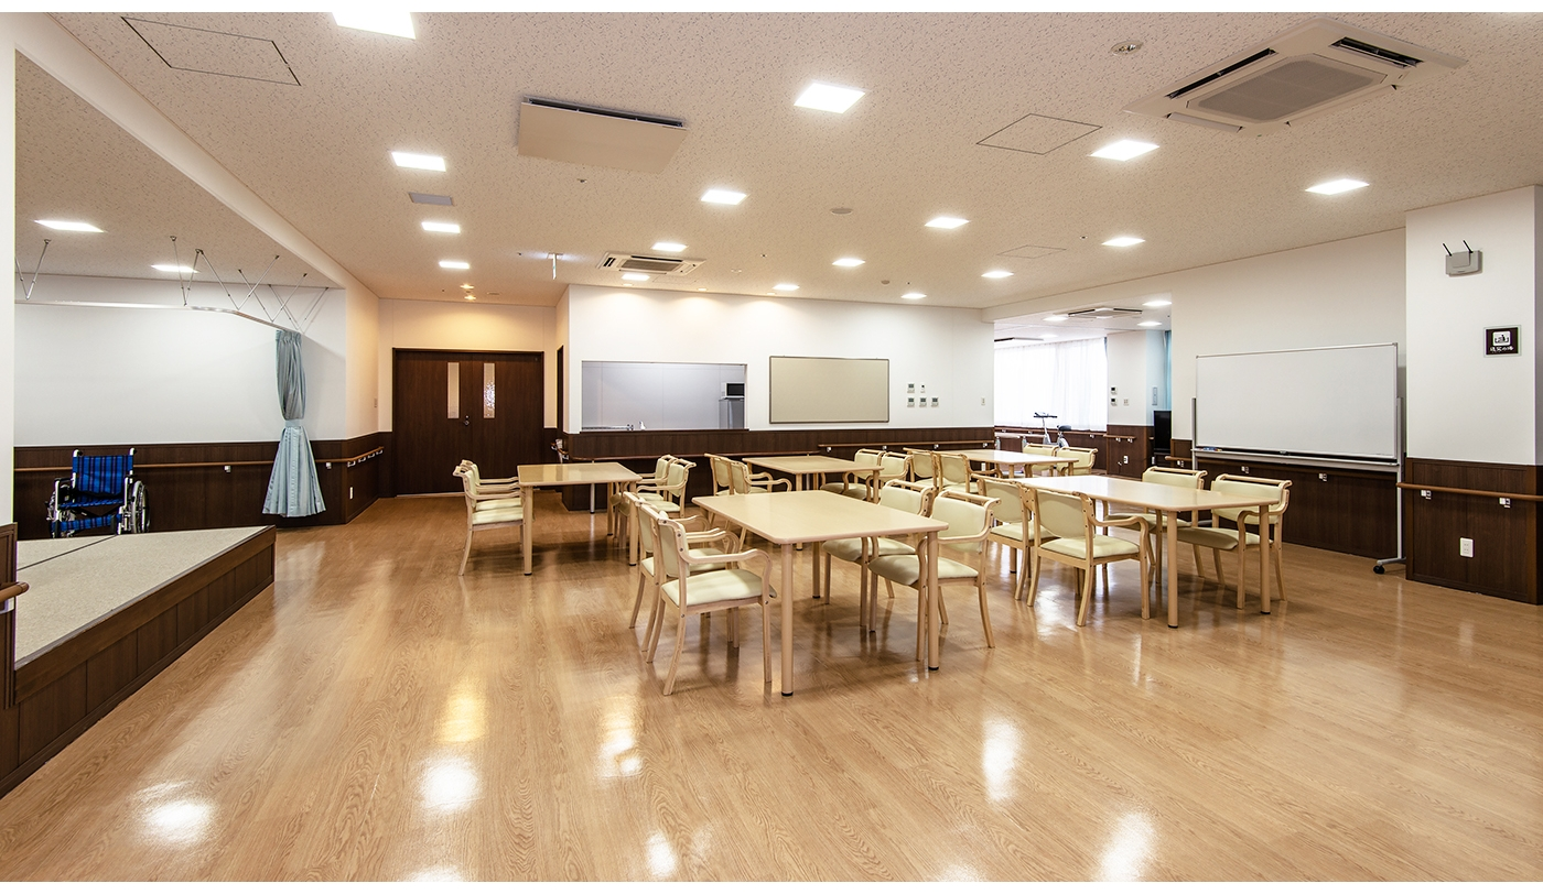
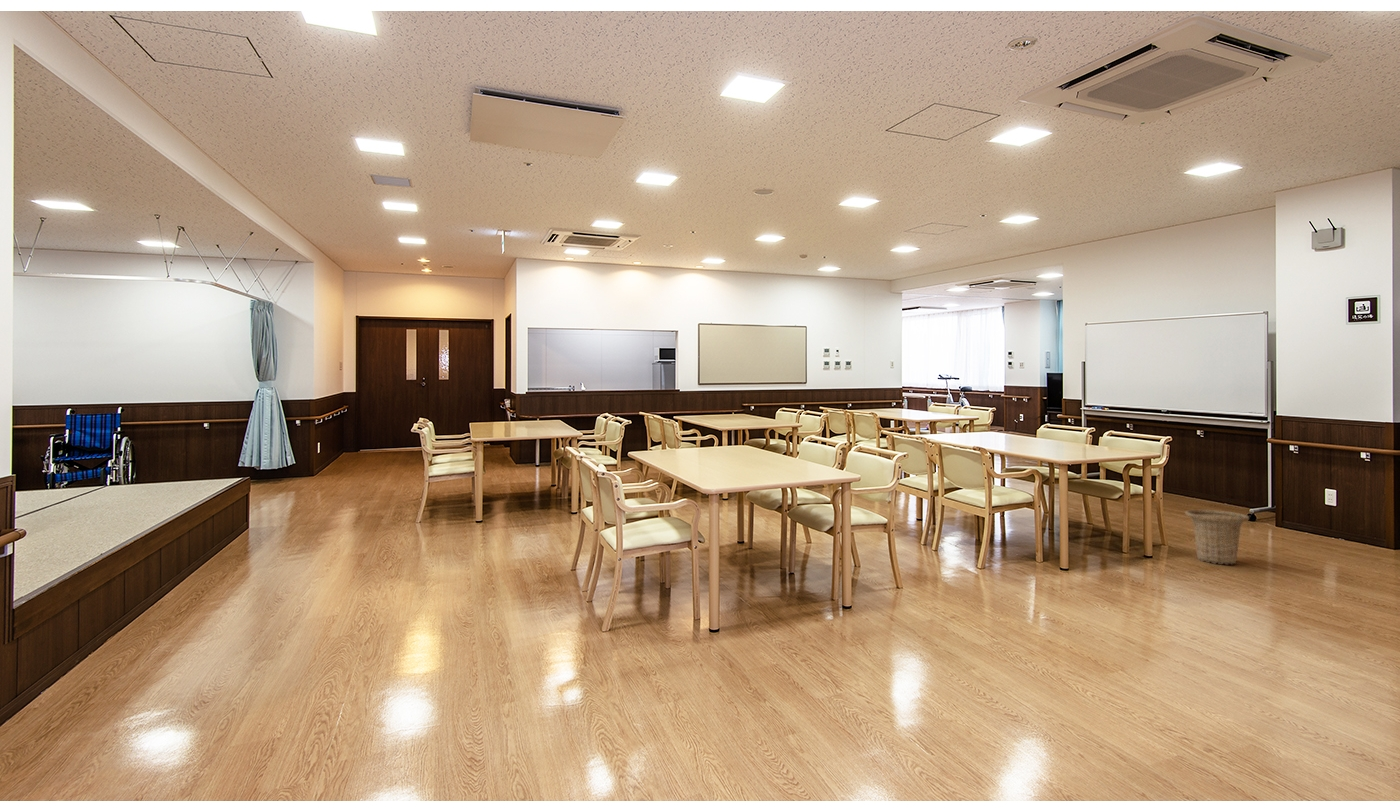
+ basket [1184,509,1250,566]
